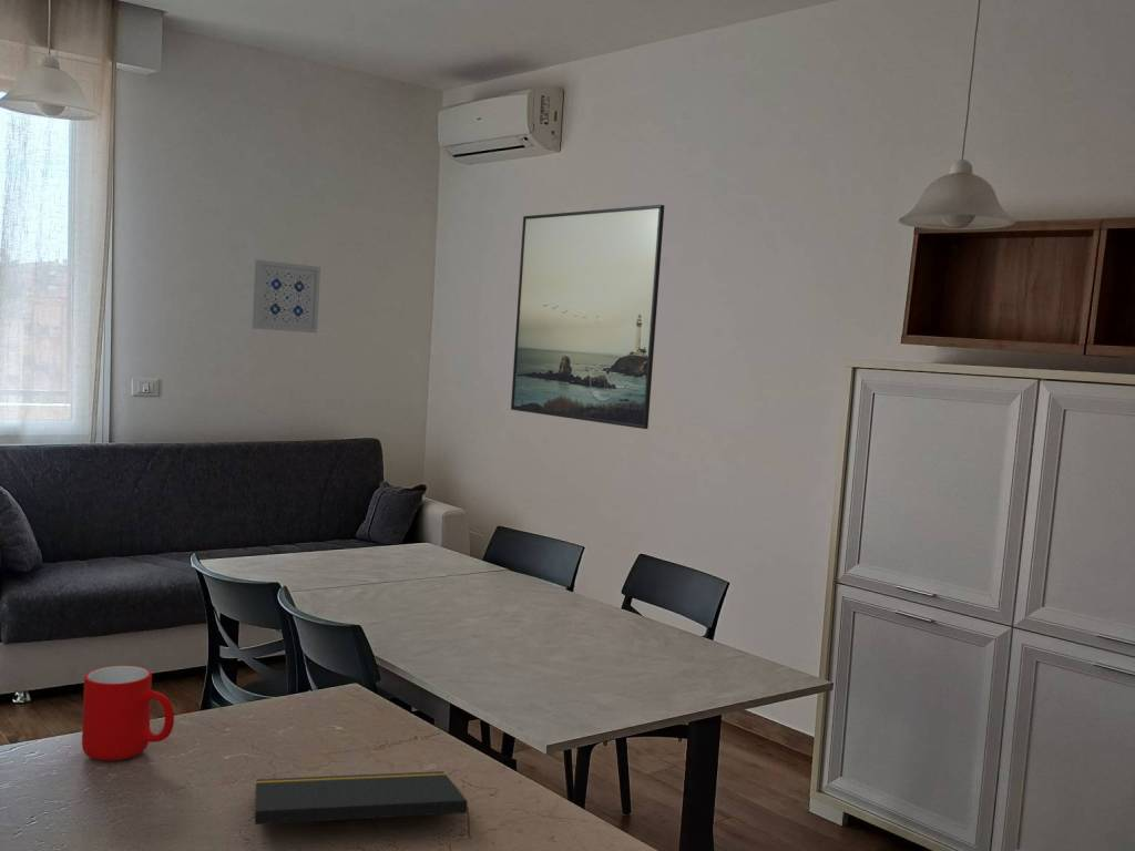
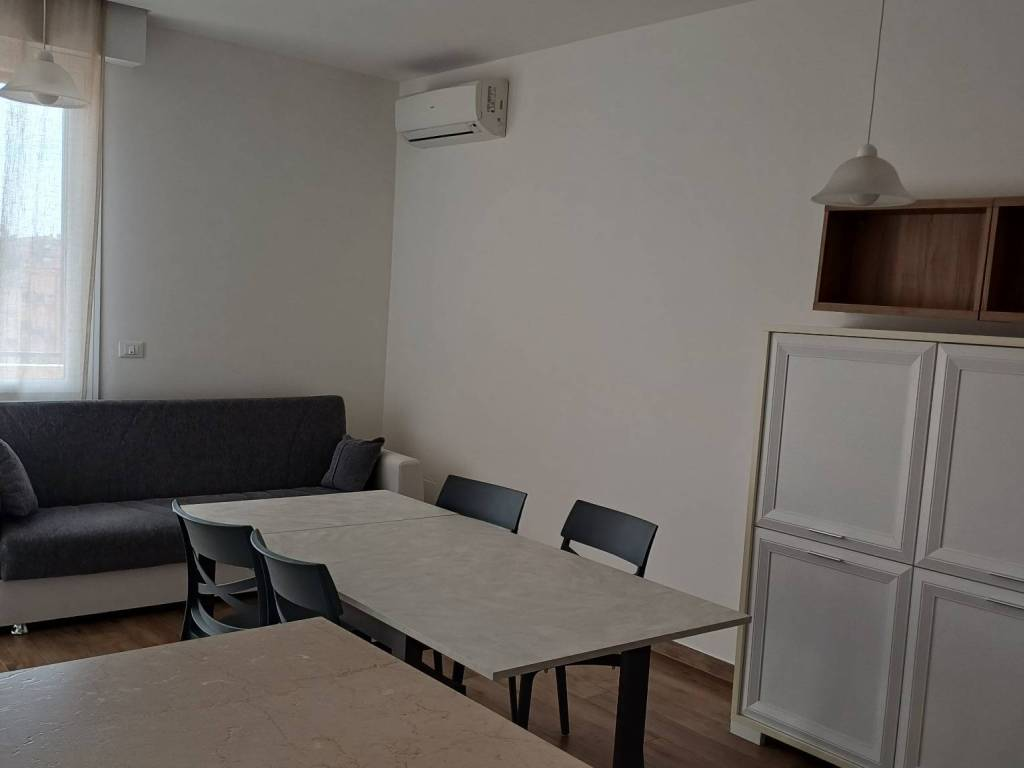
- cup [81,664,175,762]
- wall art [252,259,321,334]
- notepad [254,770,472,841]
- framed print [510,204,665,430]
